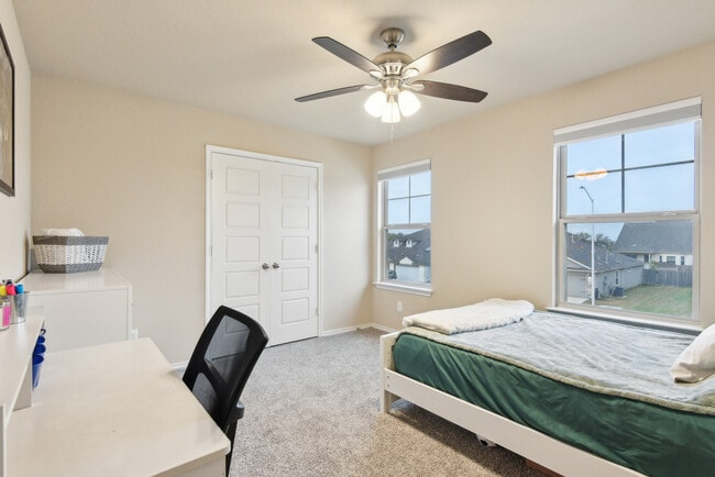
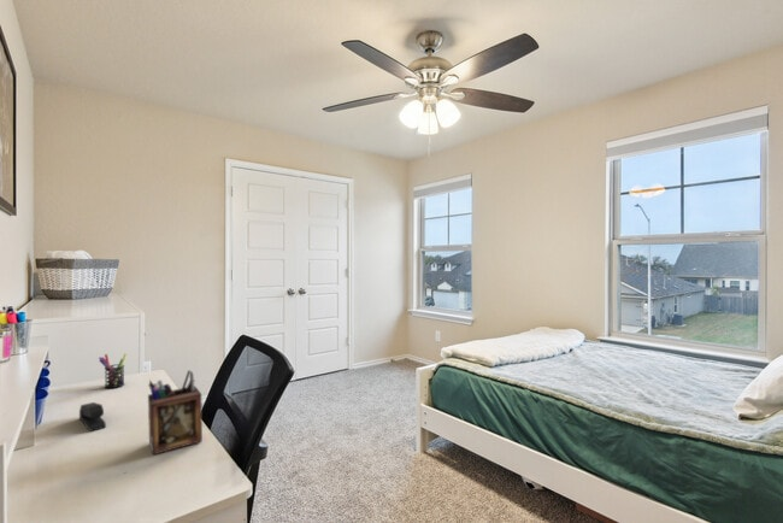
+ pen holder [98,352,128,389]
+ stapler [78,401,107,433]
+ desk organizer [147,369,204,456]
